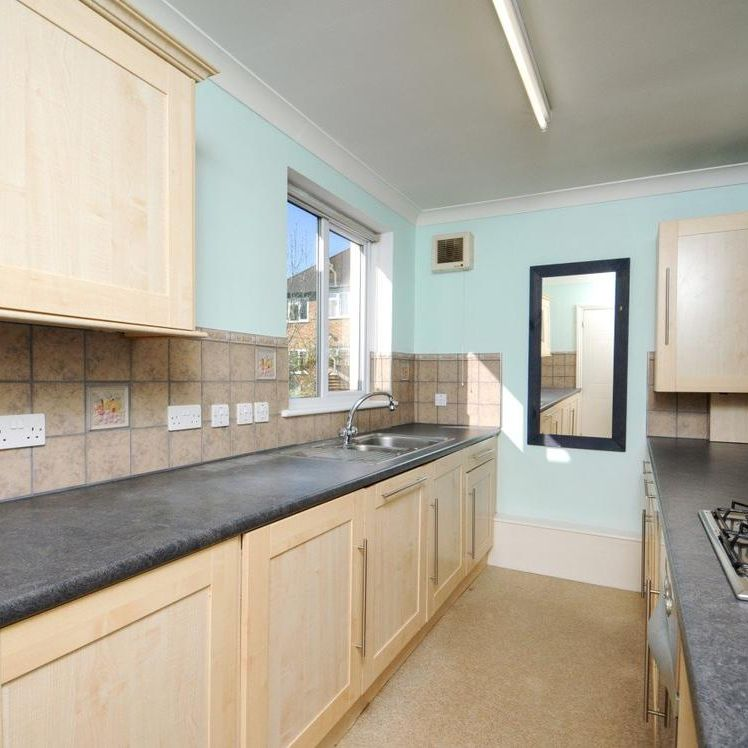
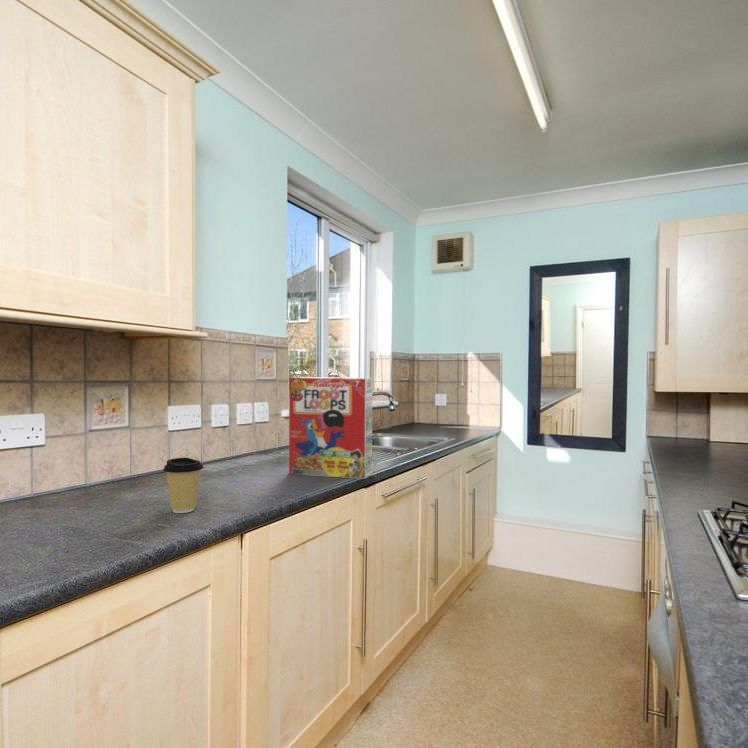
+ cereal box [288,376,373,480]
+ coffee cup [162,457,204,514]
